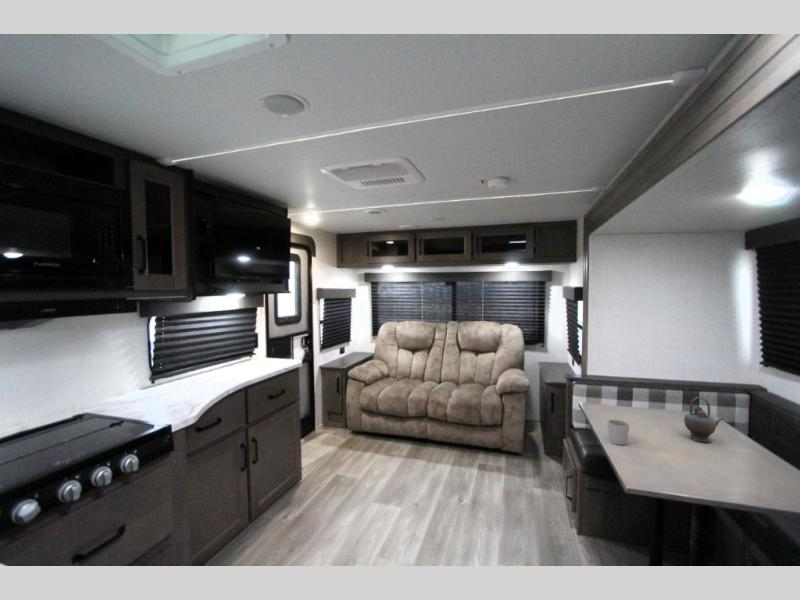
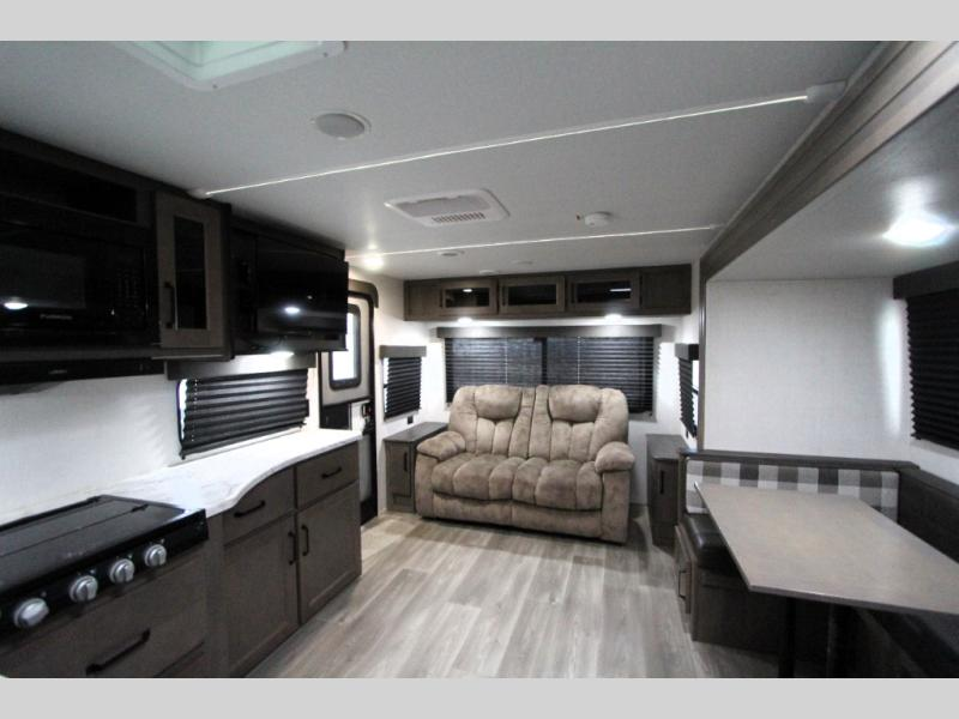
- teapot [683,396,724,443]
- mug [606,419,631,446]
